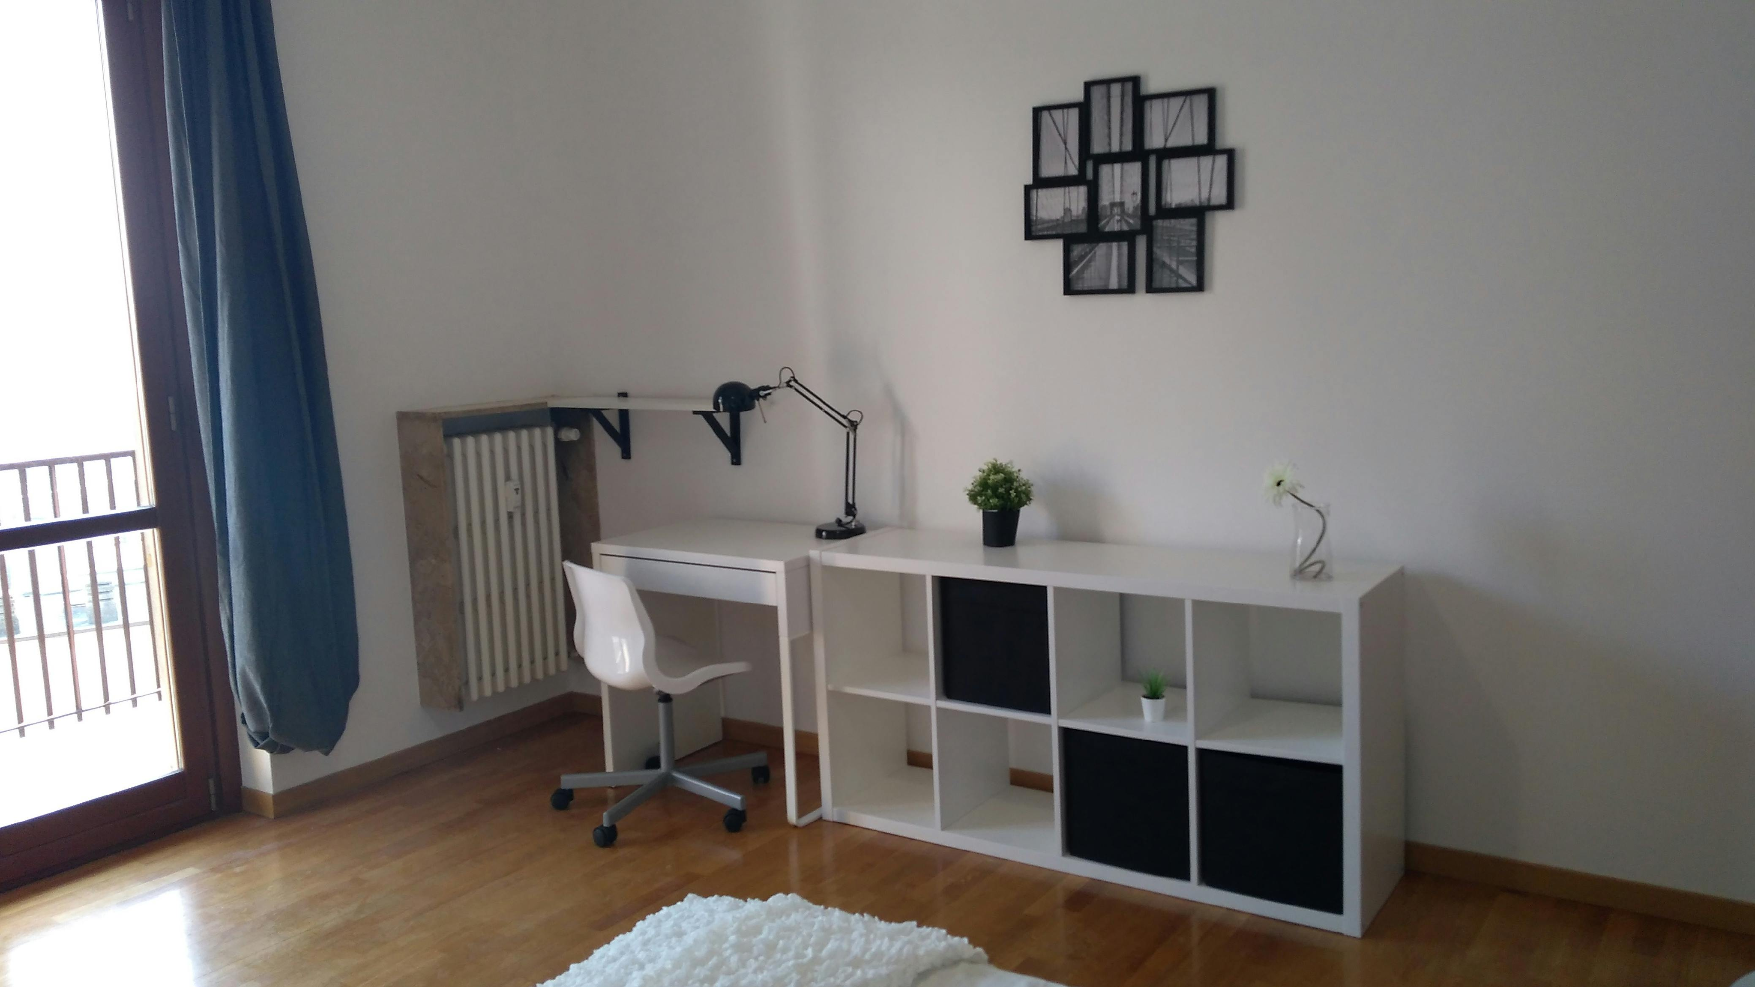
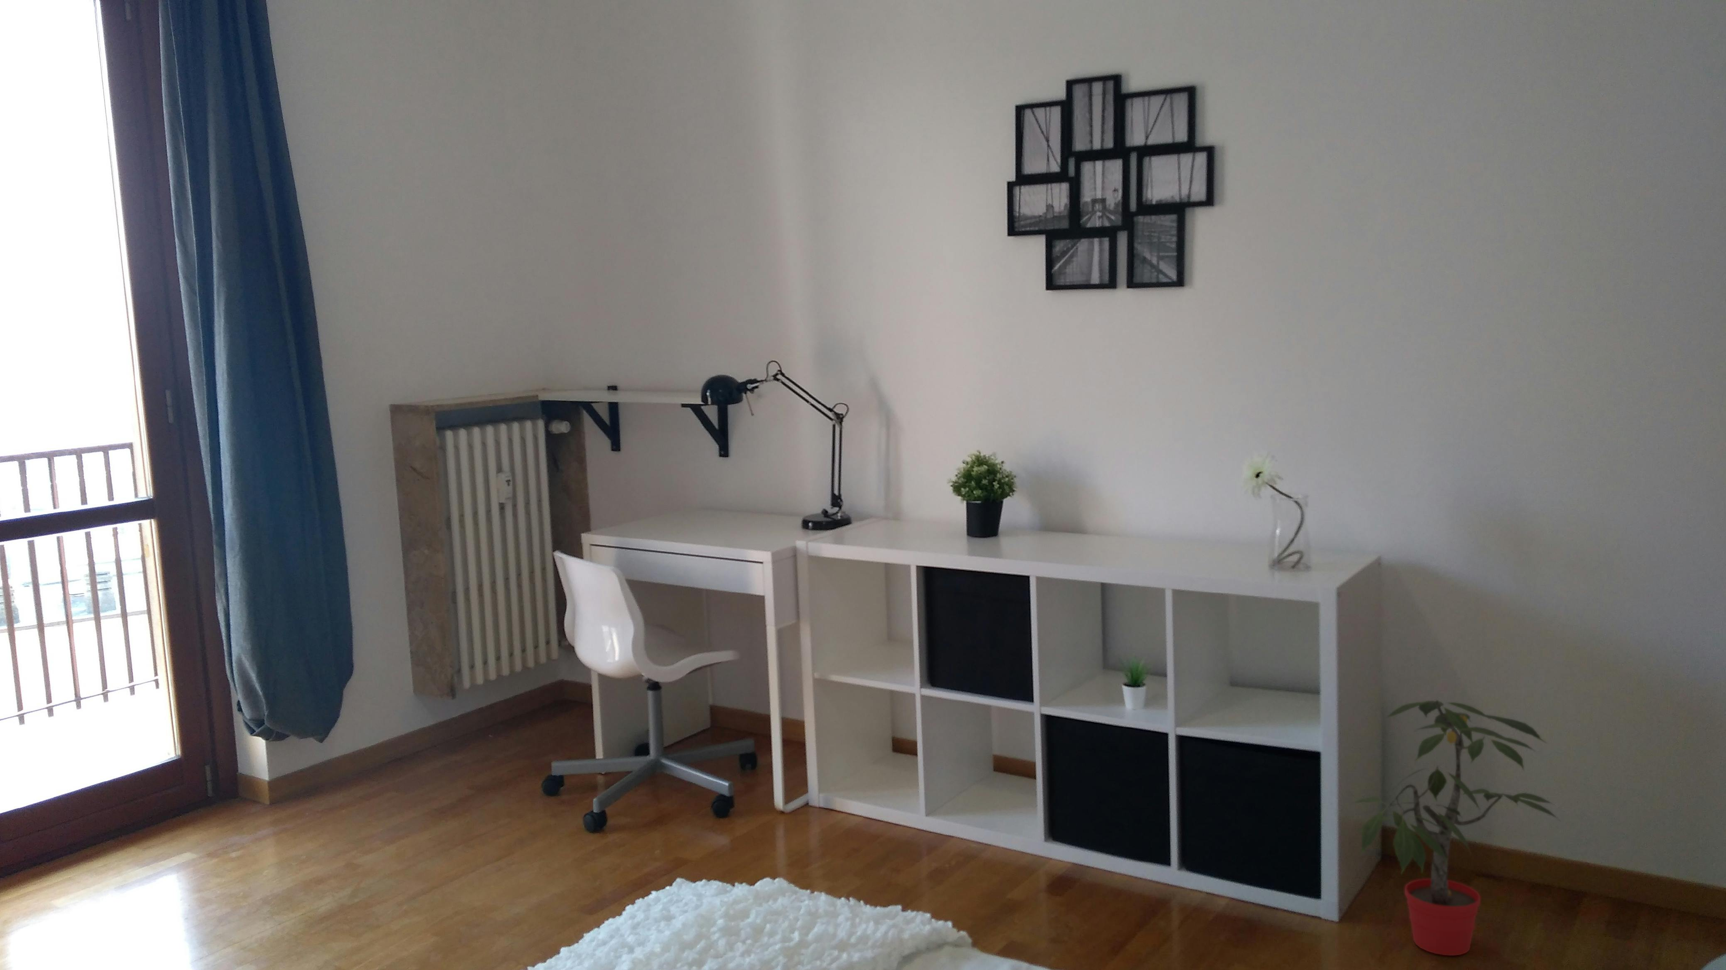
+ potted plant [1351,700,1561,956]
